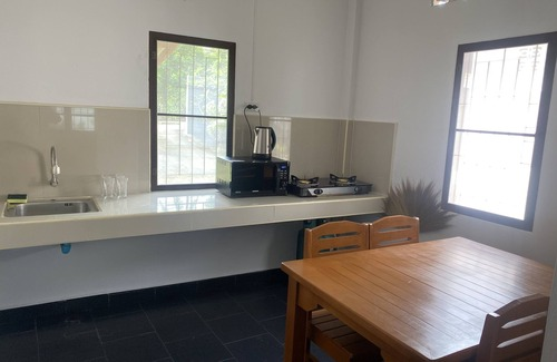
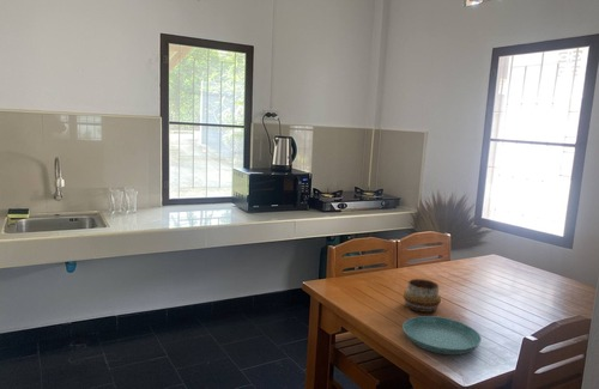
+ saucer [401,315,483,355]
+ decorative bowl [403,278,442,314]
